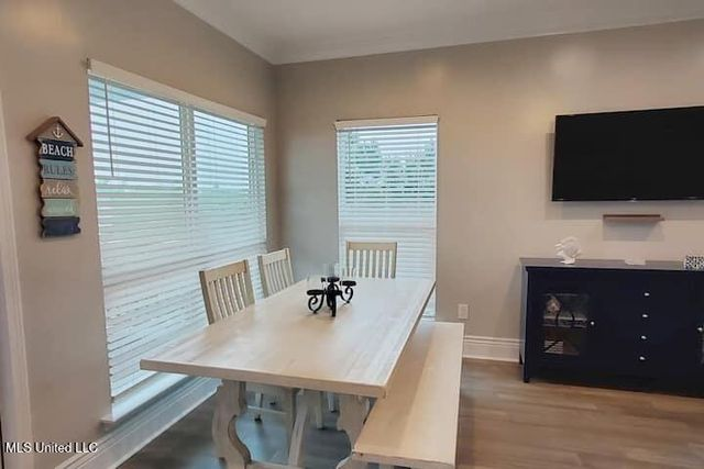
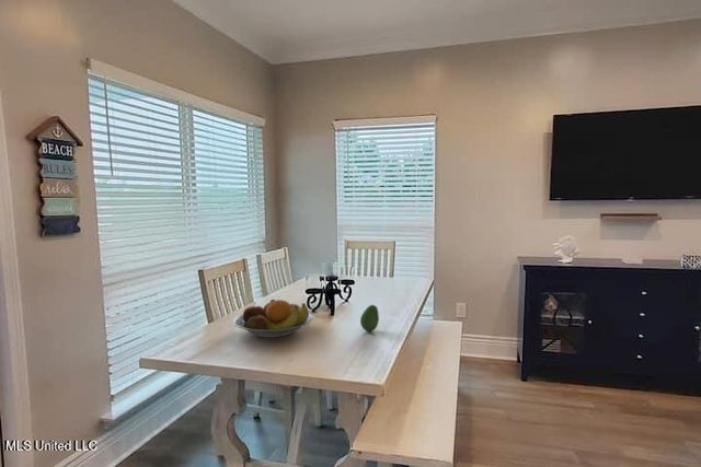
+ fruit [359,304,380,332]
+ fruit bowl [232,299,314,339]
